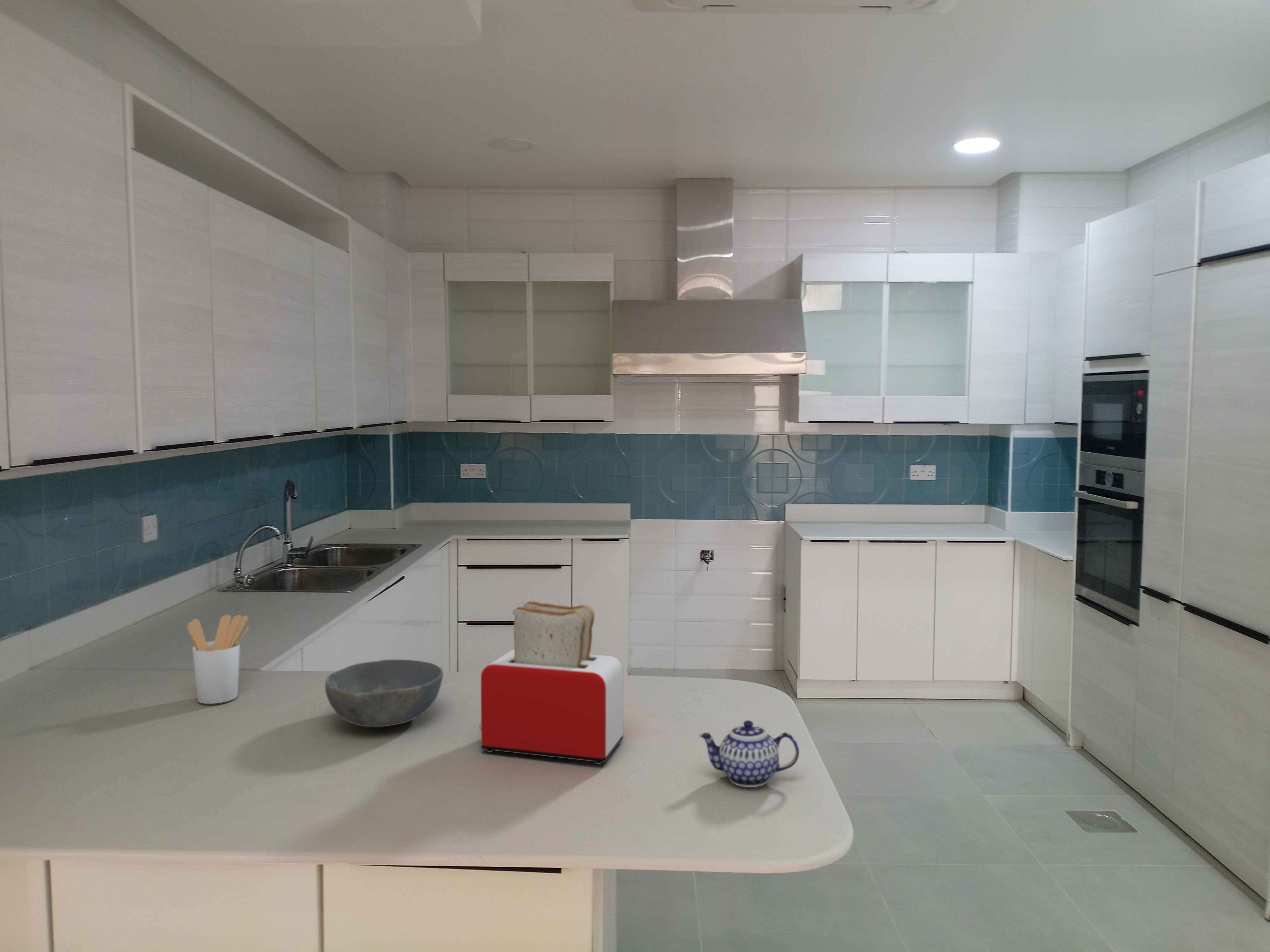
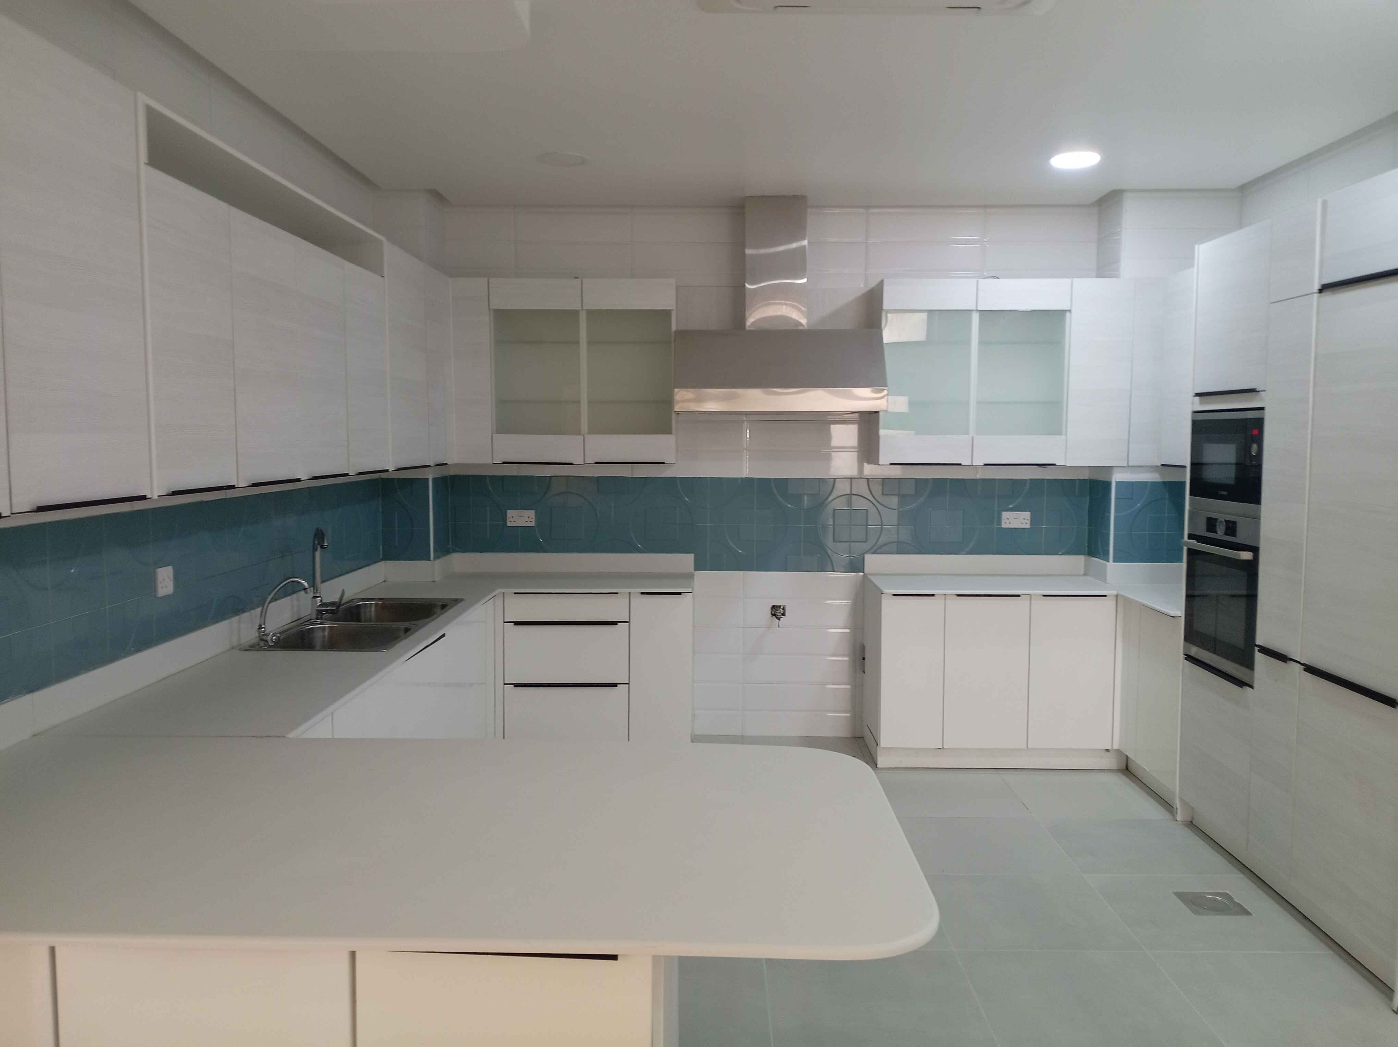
- bowl [325,659,444,727]
- toaster [479,601,623,764]
- utensil holder [187,614,250,704]
- teapot [698,720,799,787]
